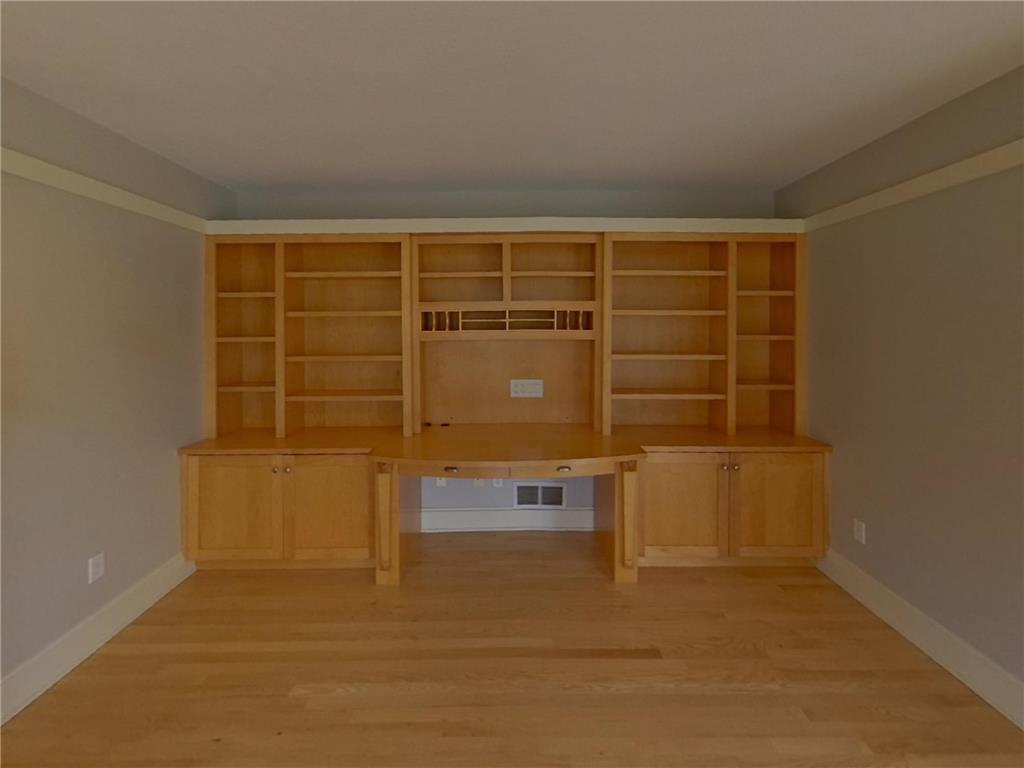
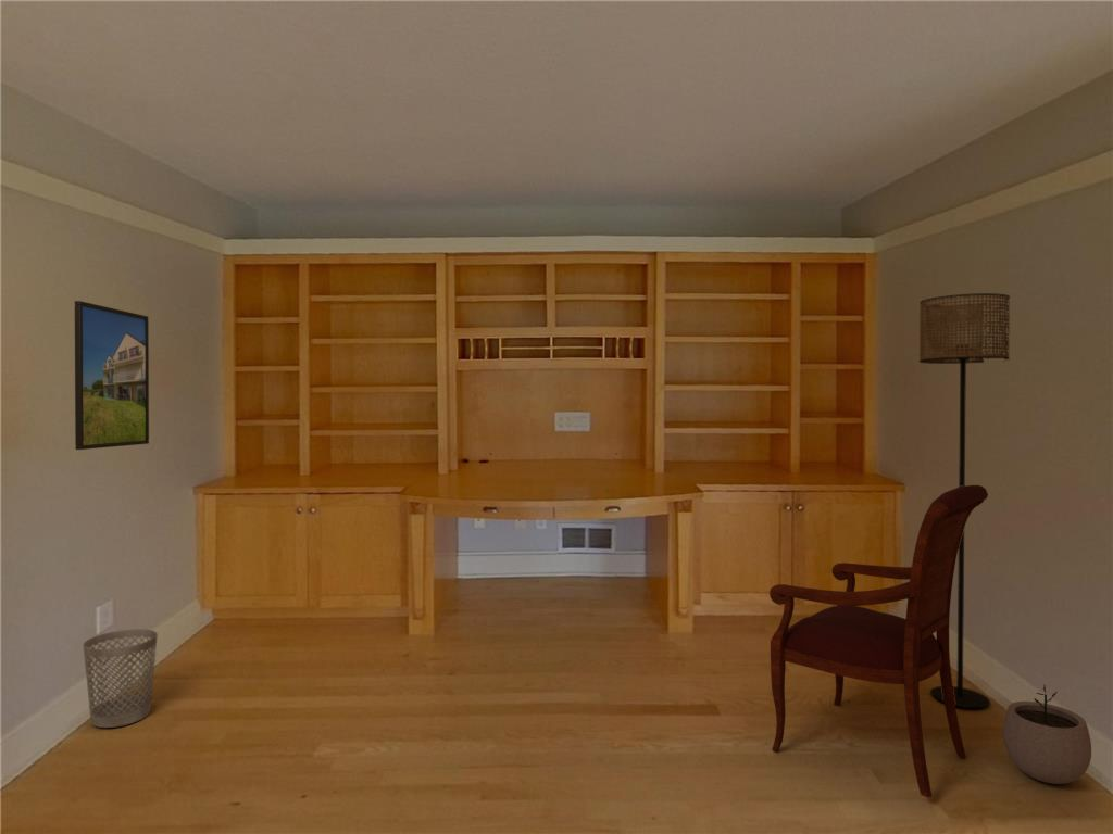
+ plant pot [1001,684,1092,785]
+ armchair [768,484,989,799]
+ wastebasket [82,628,159,729]
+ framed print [74,300,150,451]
+ floor lamp [918,292,1011,709]
